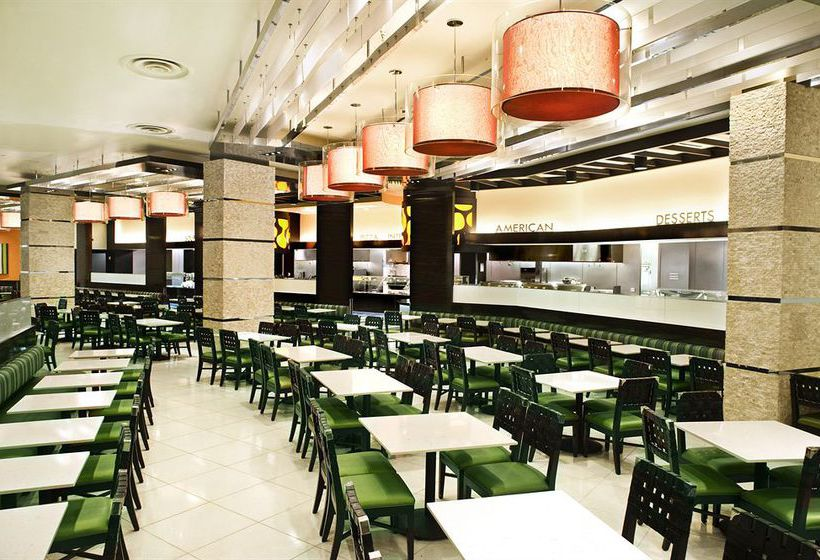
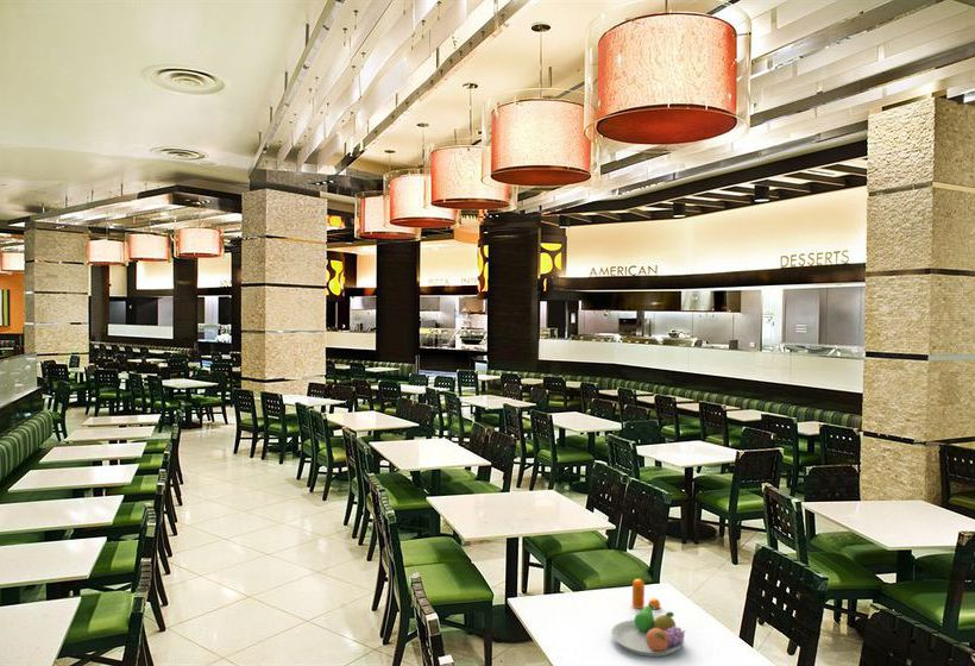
+ pepper shaker [631,578,661,610]
+ fruit bowl [610,604,686,658]
